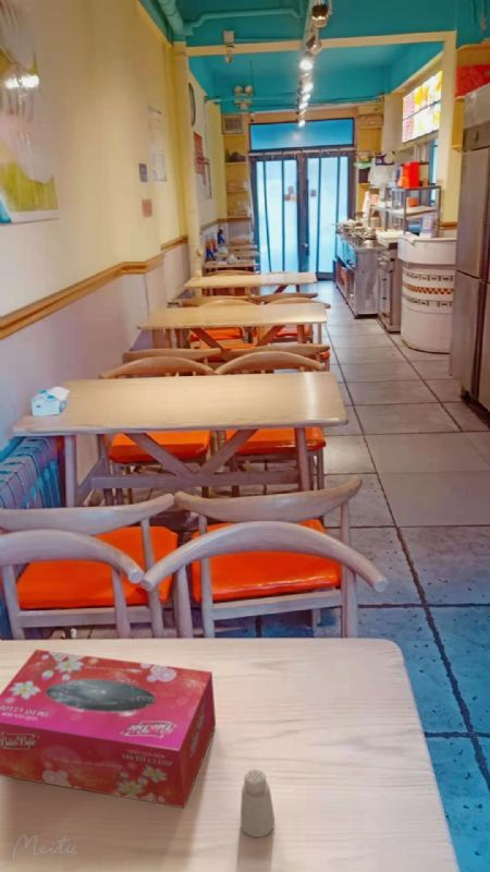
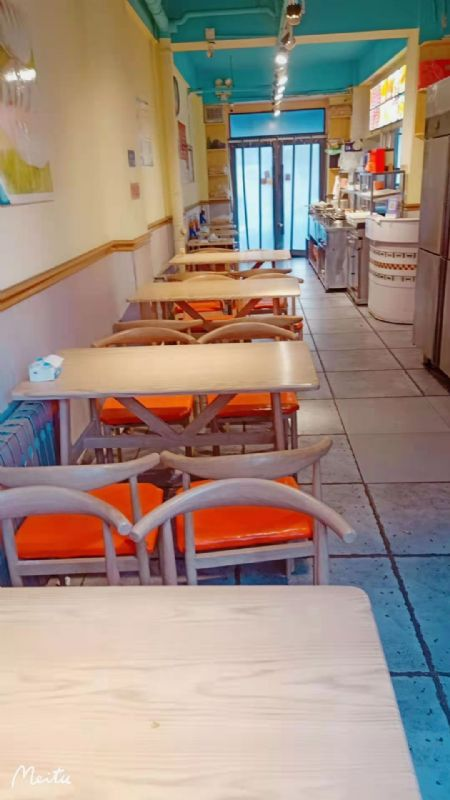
- tissue box [0,649,217,809]
- saltshaker [240,767,275,838]
